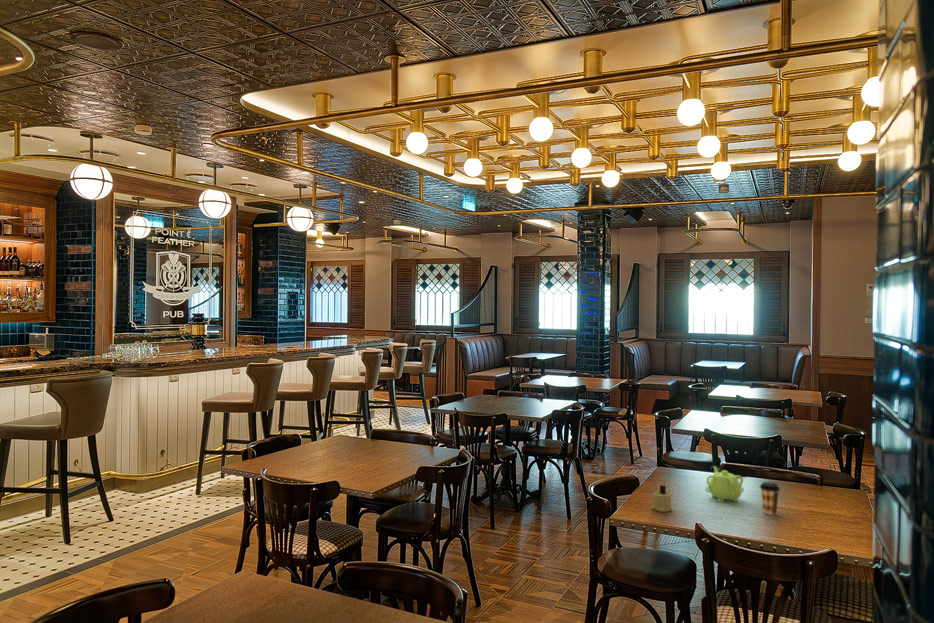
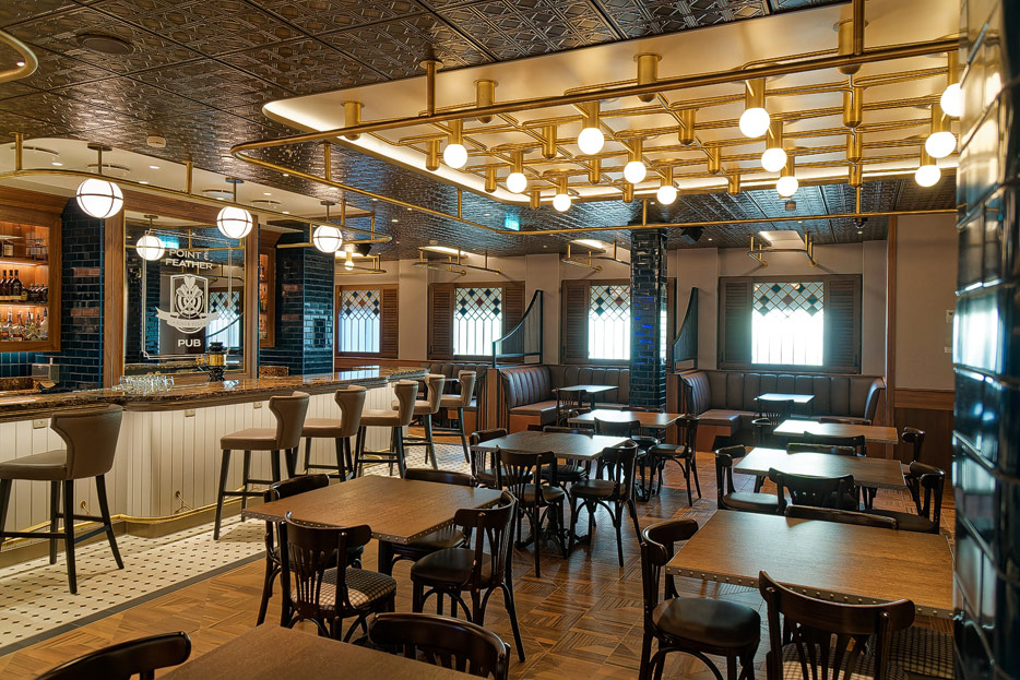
- coffee cup [759,481,781,516]
- teapot [705,465,745,503]
- candle [651,484,673,512]
